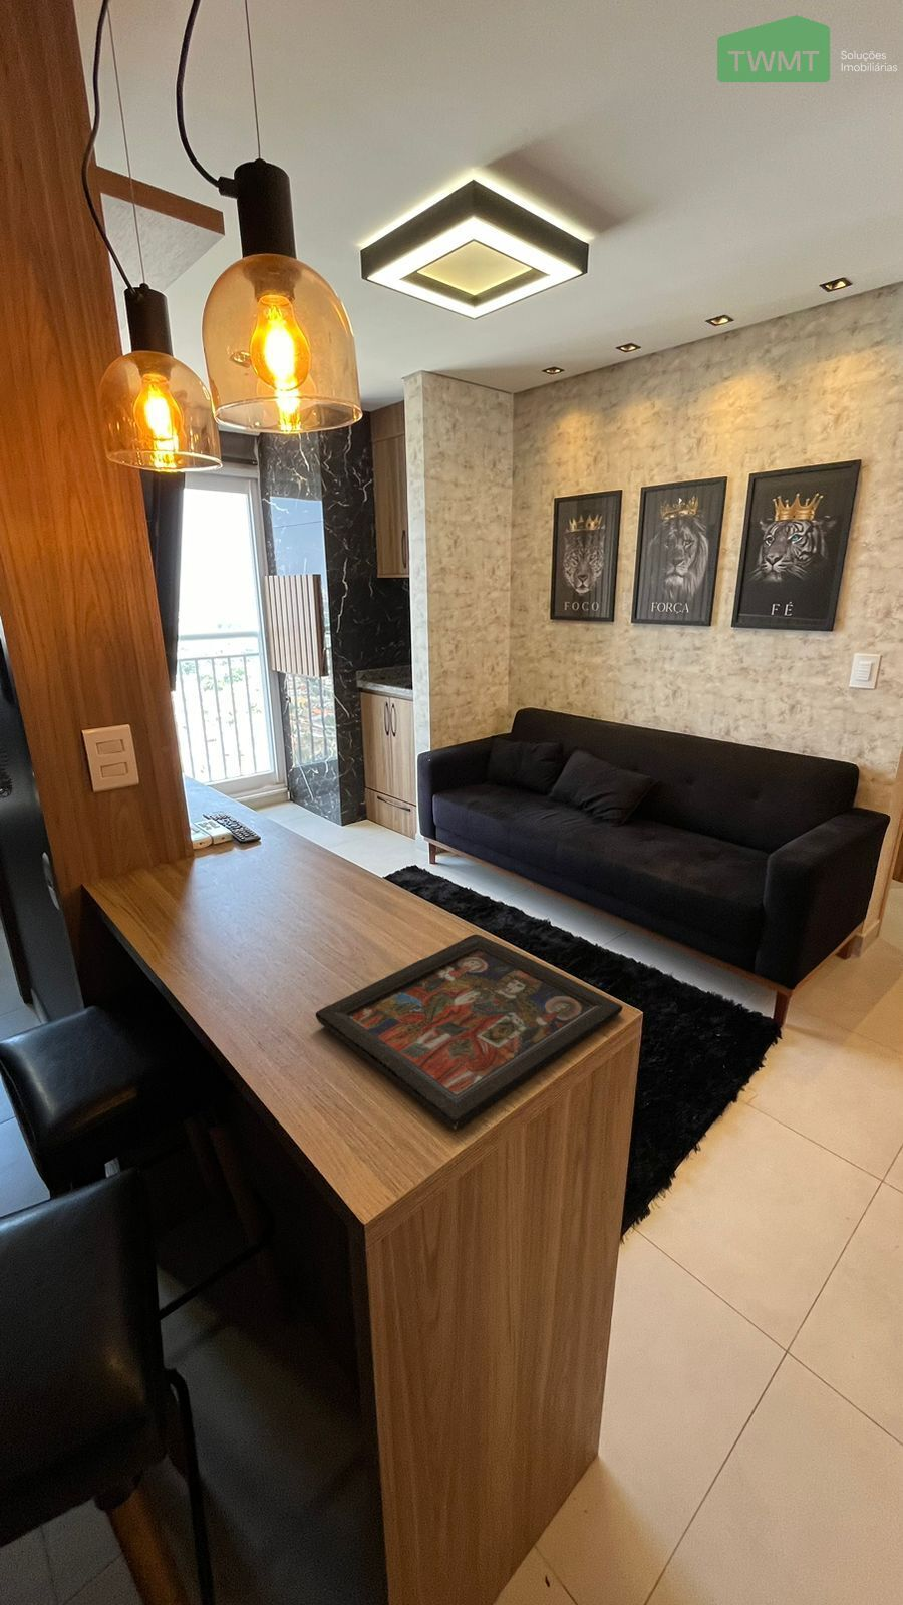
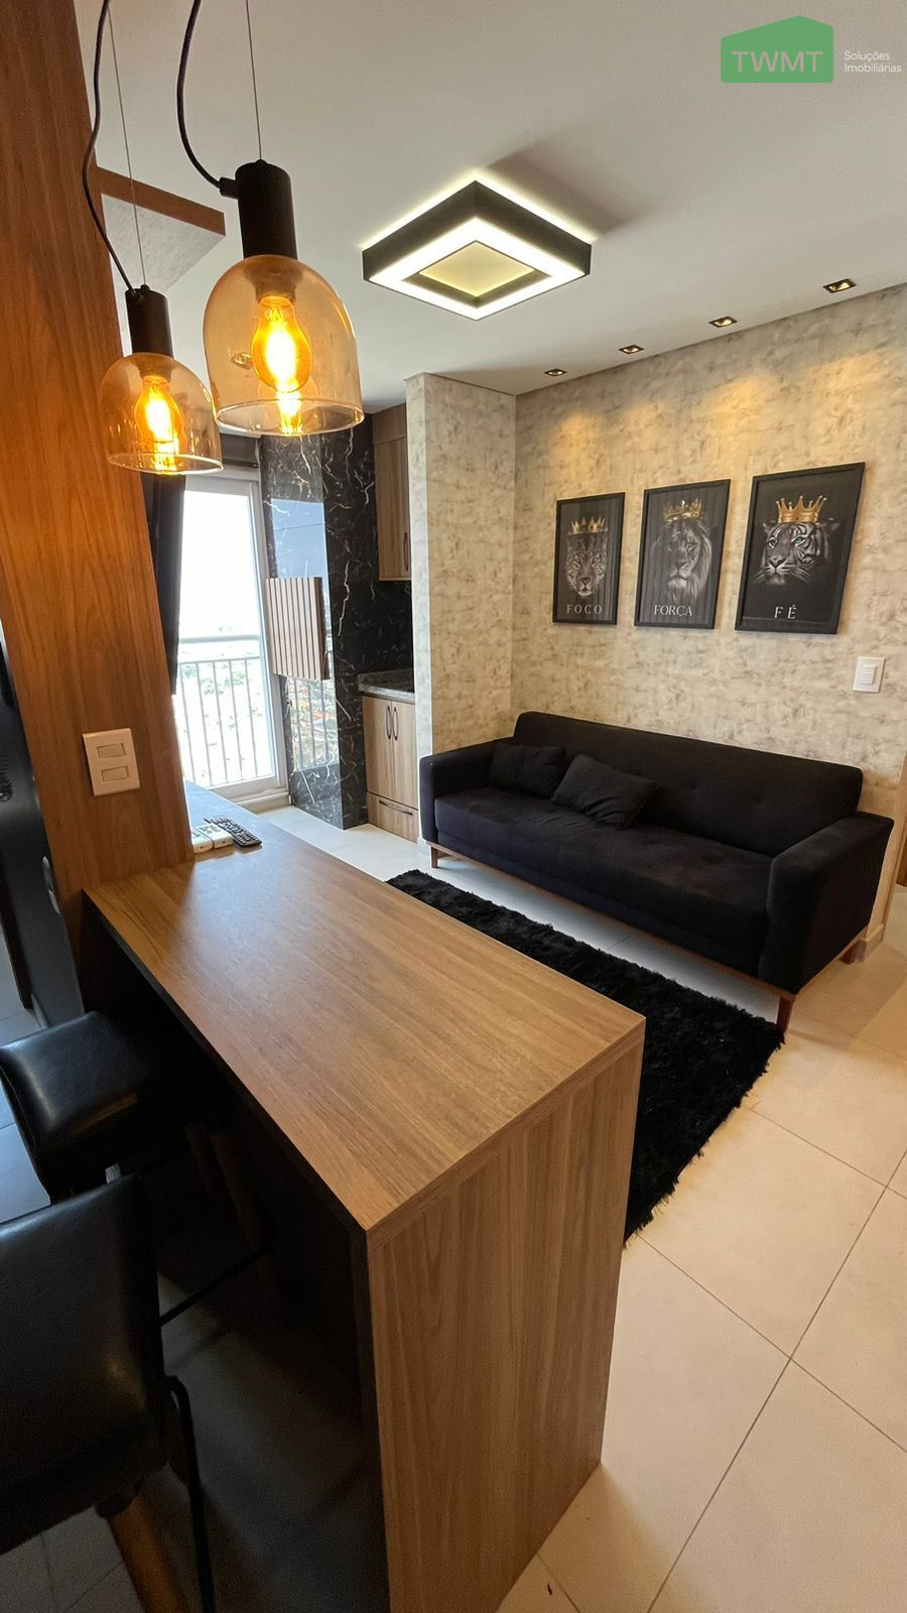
- decorative tray [315,934,624,1131]
